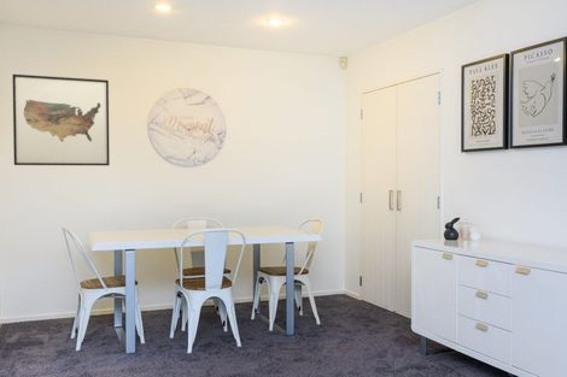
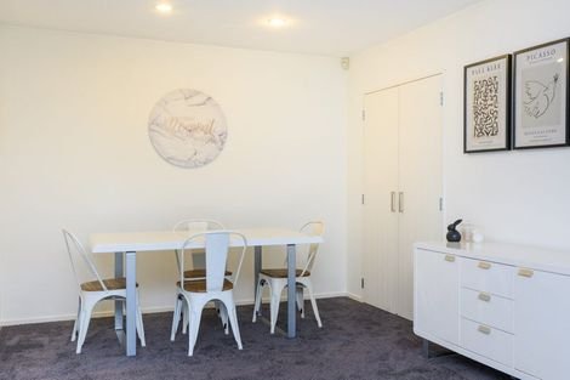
- wall art [12,73,111,166]
